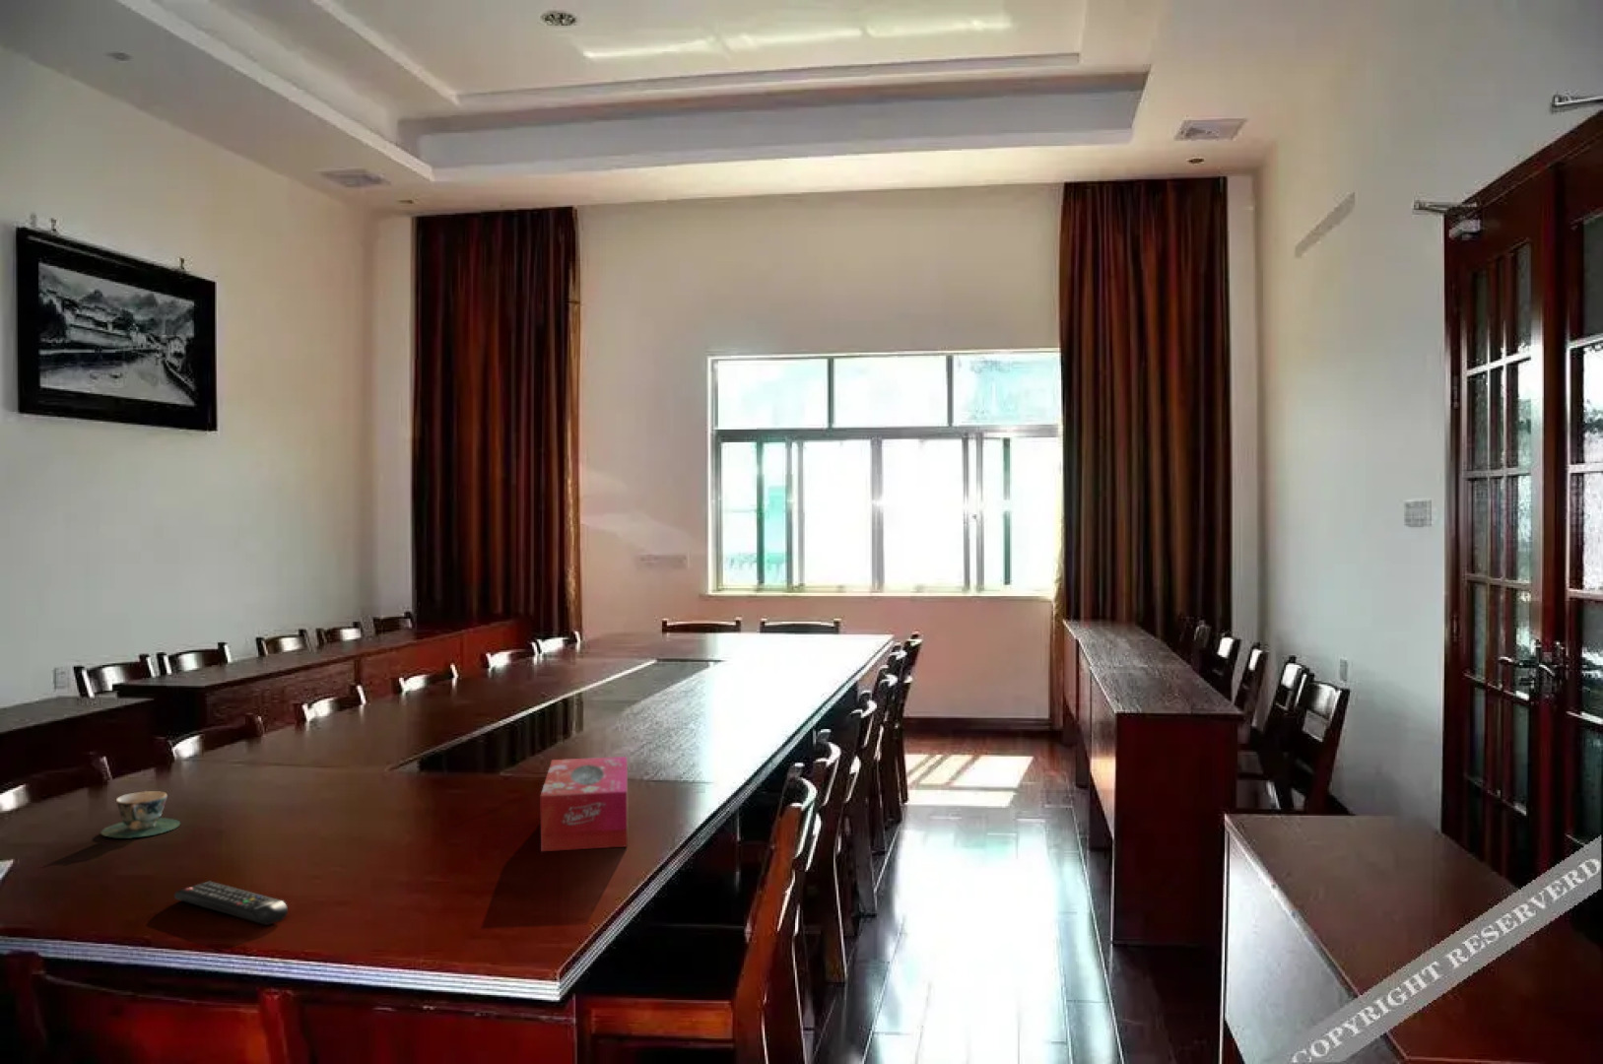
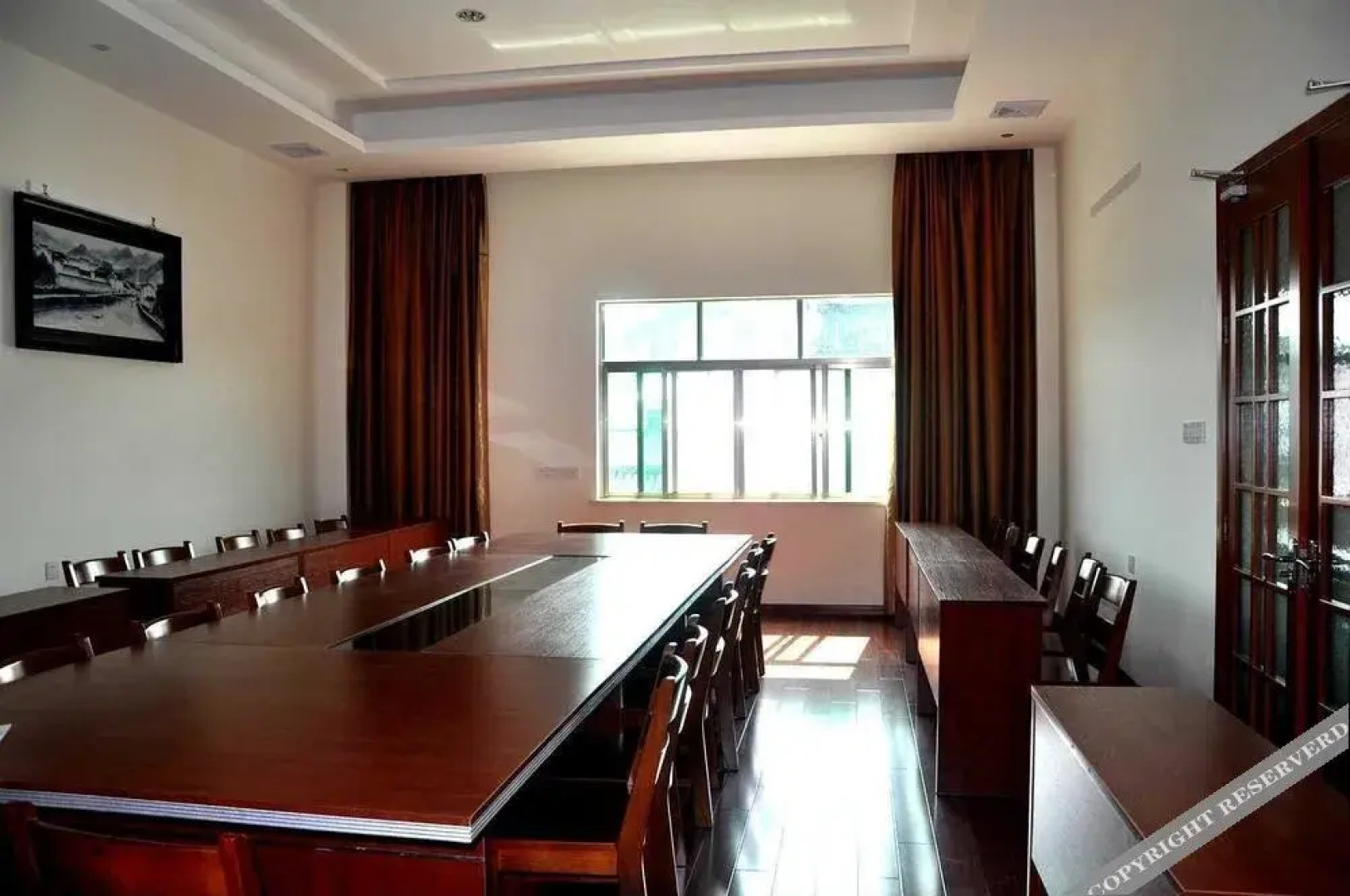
- tissue box [539,755,628,853]
- remote control [173,880,289,926]
- teacup [101,790,182,838]
